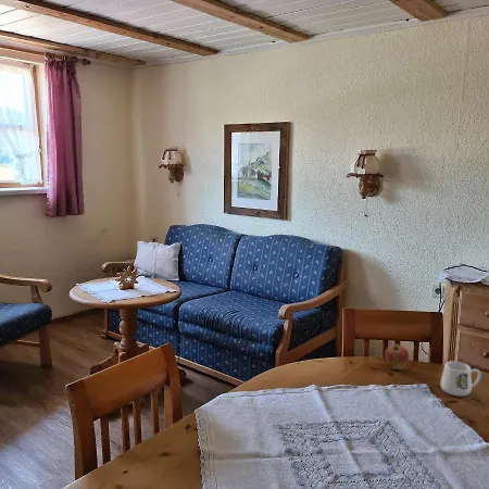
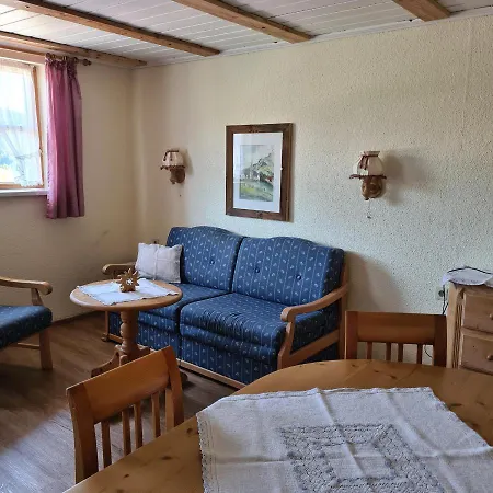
- apple [384,343,410,371]
- mug [439,360,482,398]
